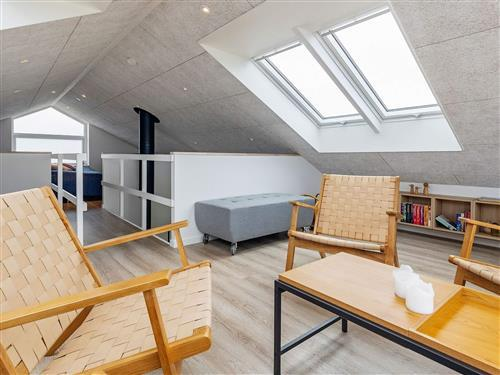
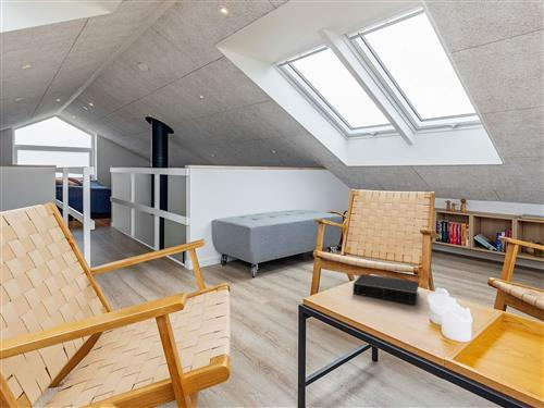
+ book [353,273,431,306]
